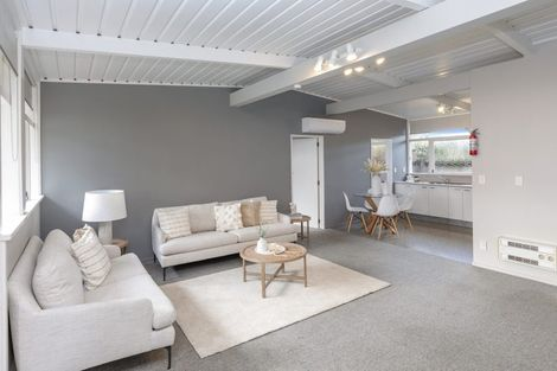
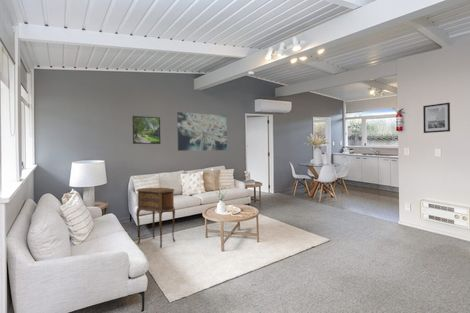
+ wall art [422,102,451,134]
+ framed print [131,115,161,145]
+ side table [135,187,176,249]
+ wall art [176,111,228,152]
